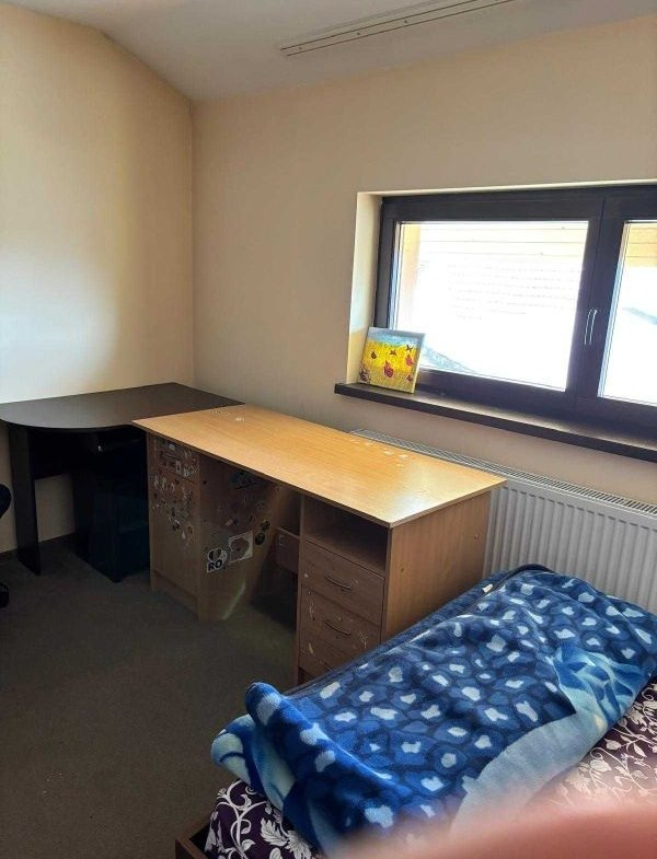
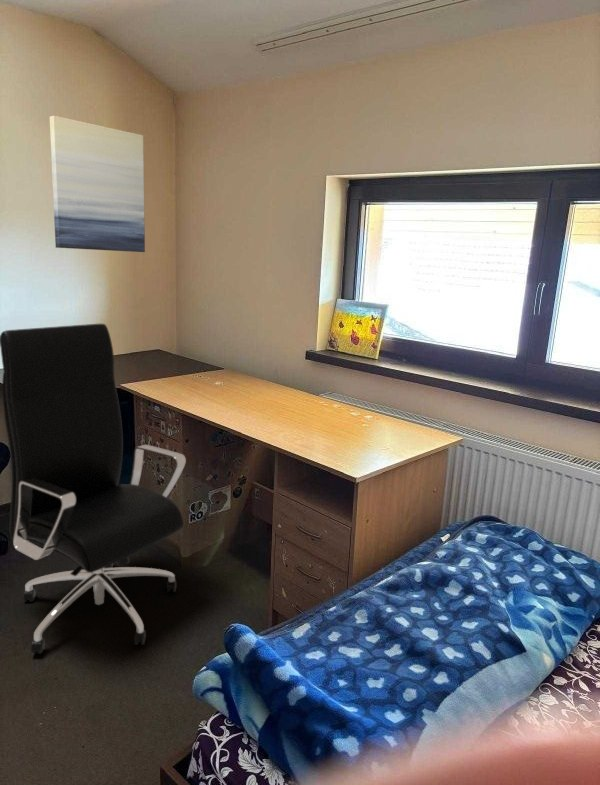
+ office chair [0,323,187,655]
+ wall art [49,115,146,253]
